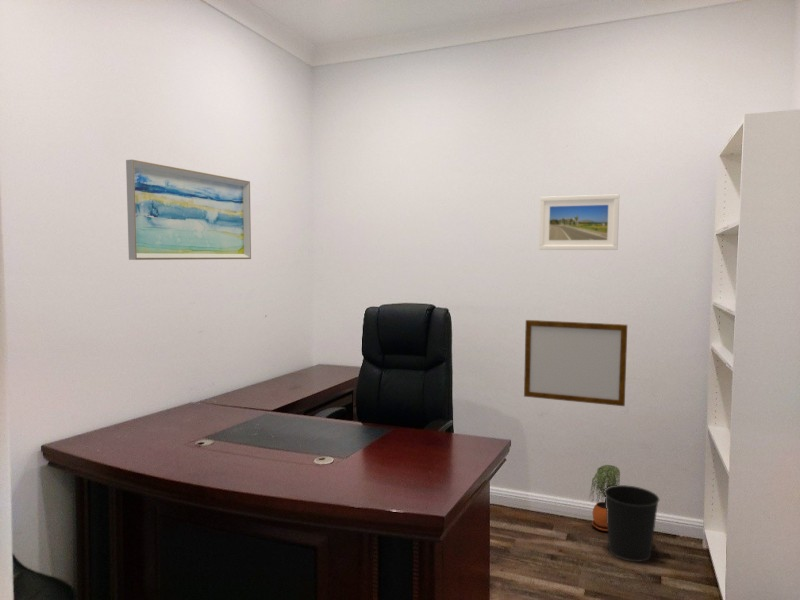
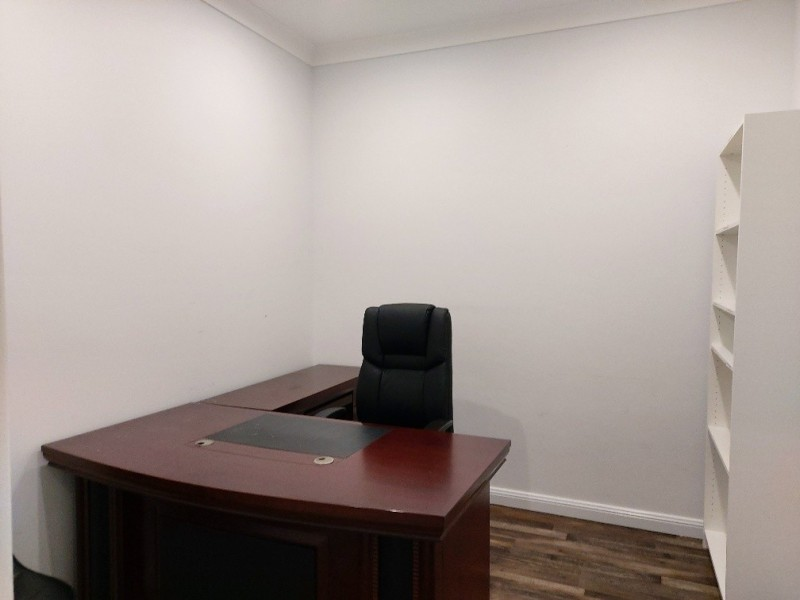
- writing board [523,319,628,407]
- wastebasket [604,484,660,563]
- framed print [538,193,620,251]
- wall art [125,158,252,261]
- potted plant [588,464,621,532]
